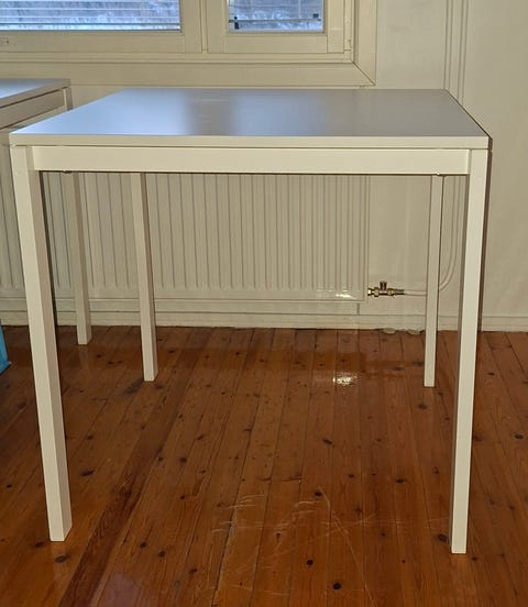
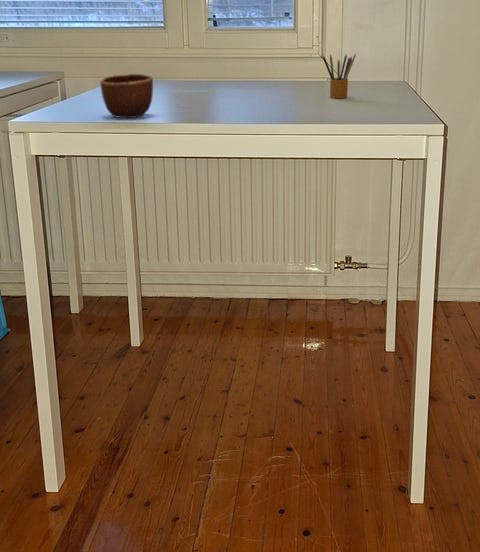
+ pencil box [321,52,357,99]
+ mug [99,73,154,119]
